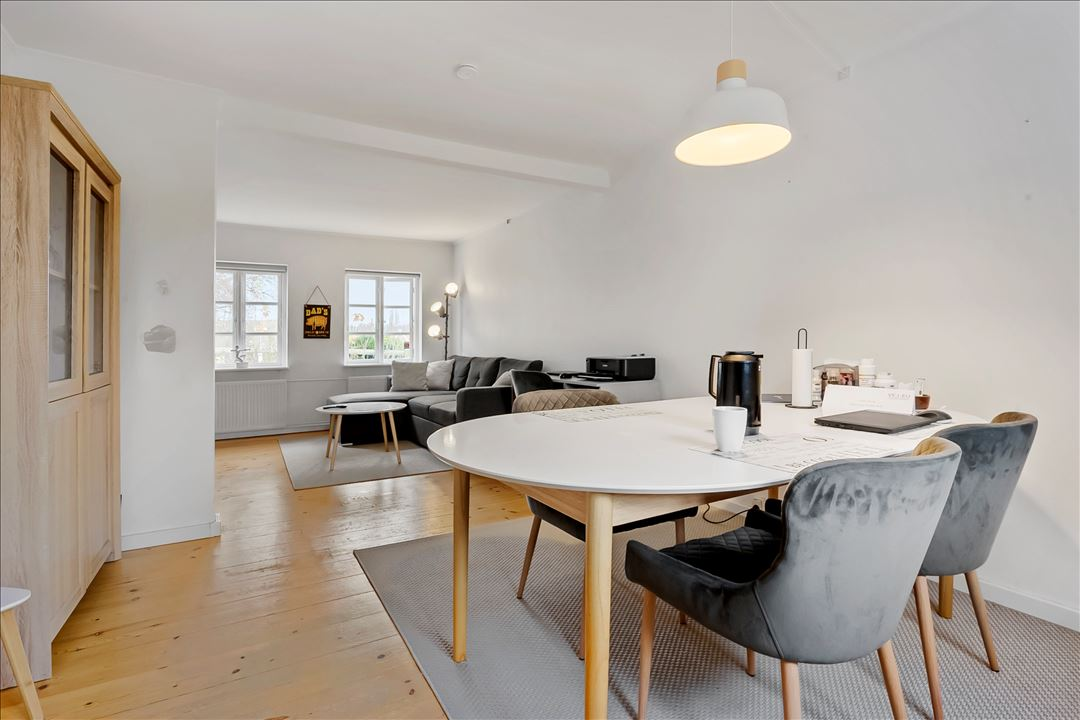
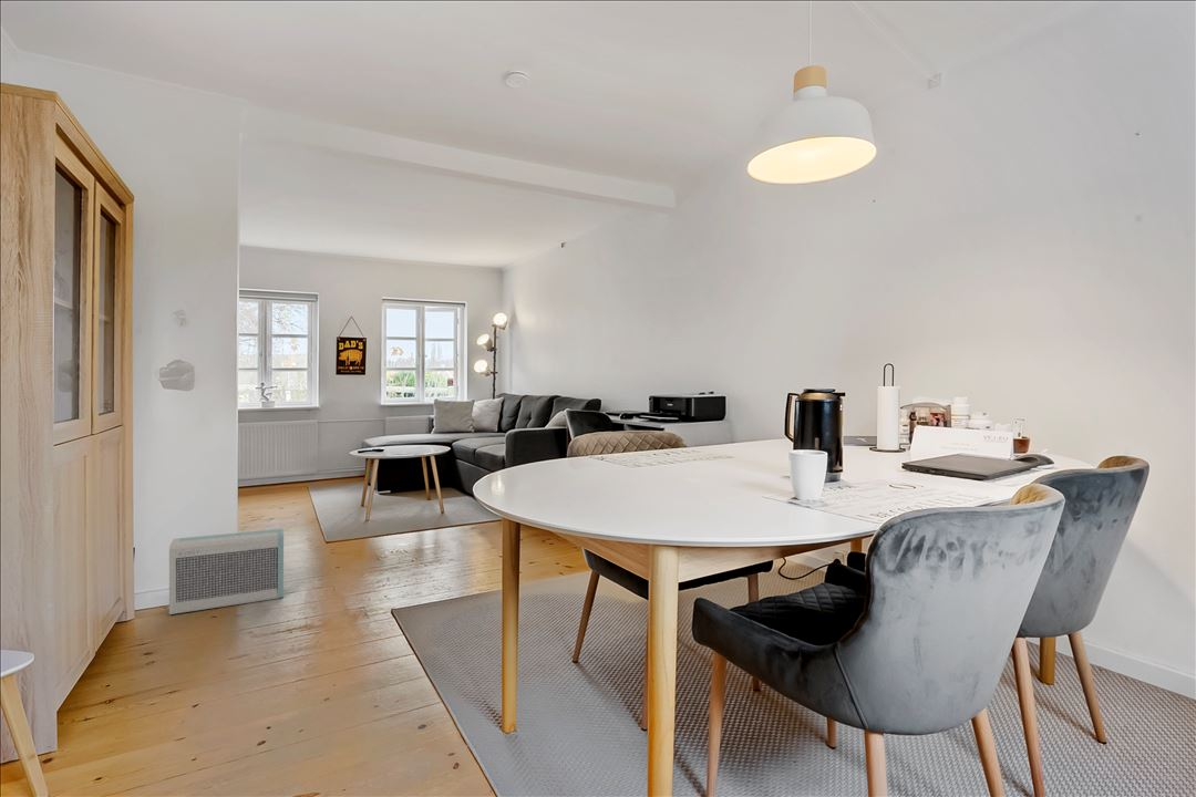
+ air purifier [168,528,285,615]
